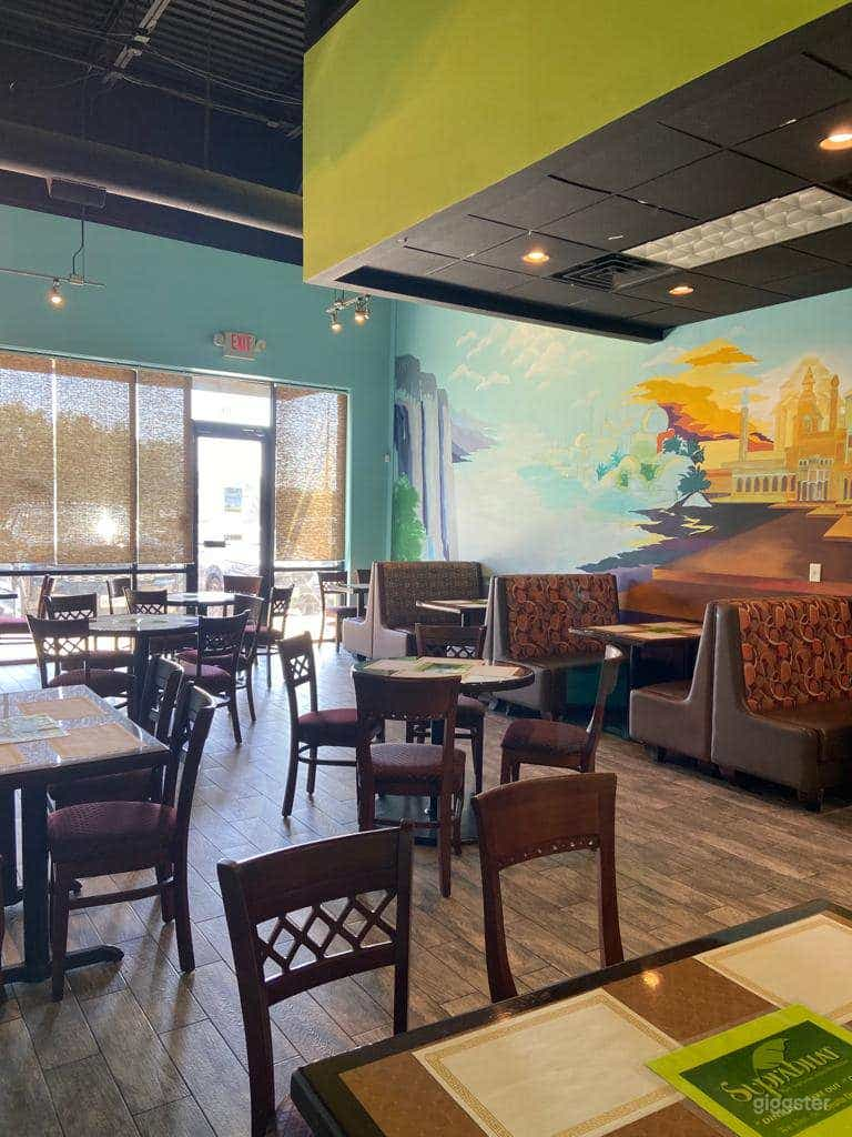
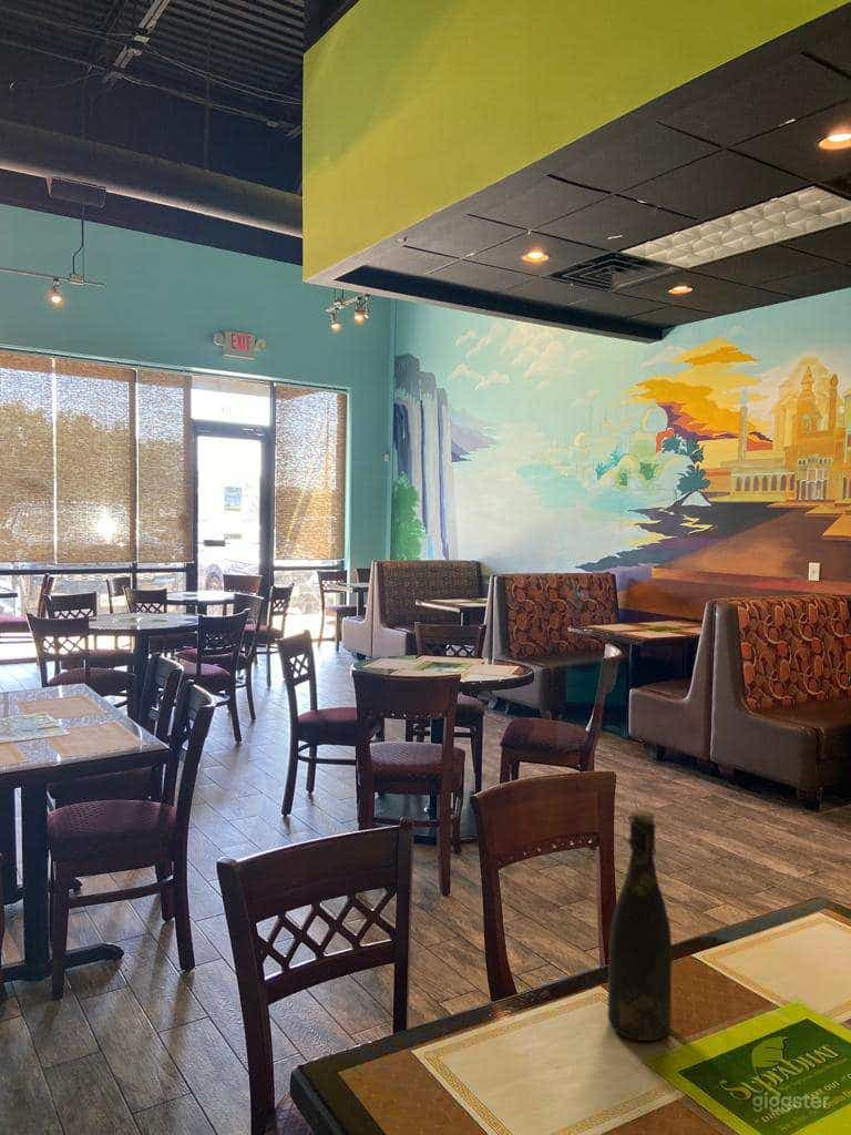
+ bottle [606,809,674,1042]
